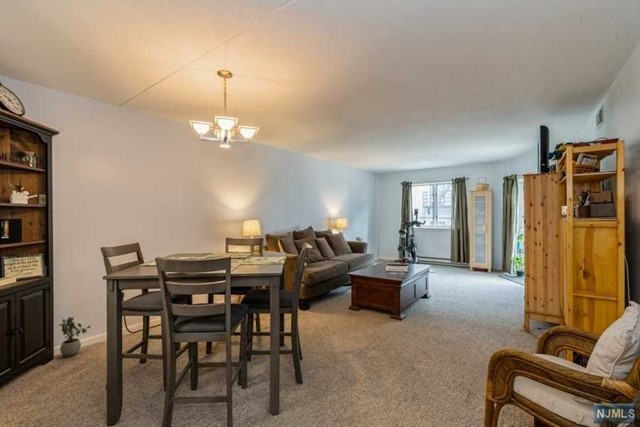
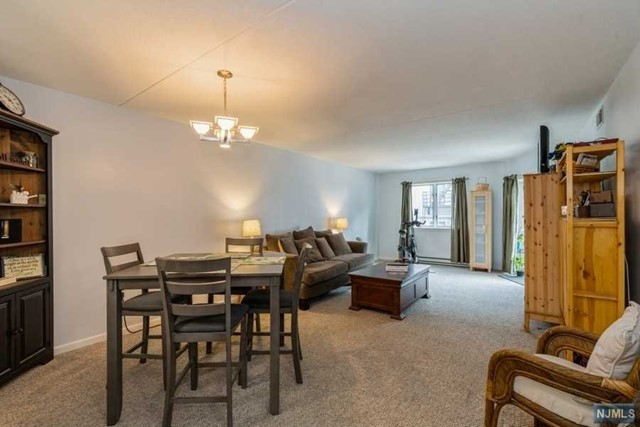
- potted plant [58,316,92,358]
